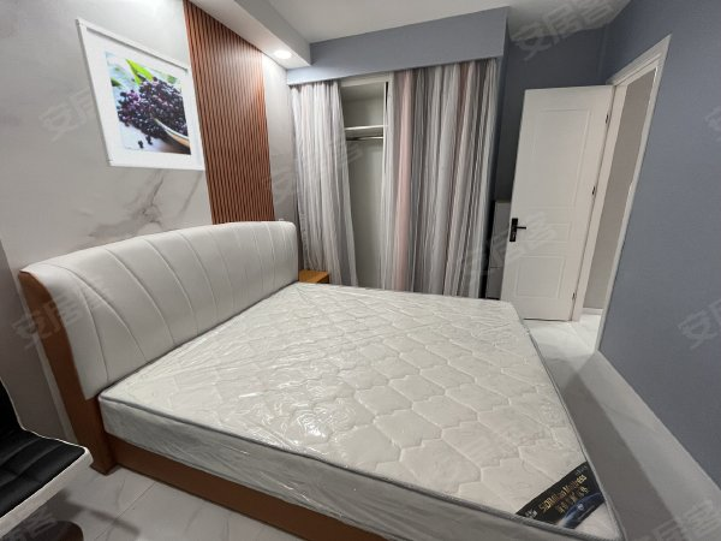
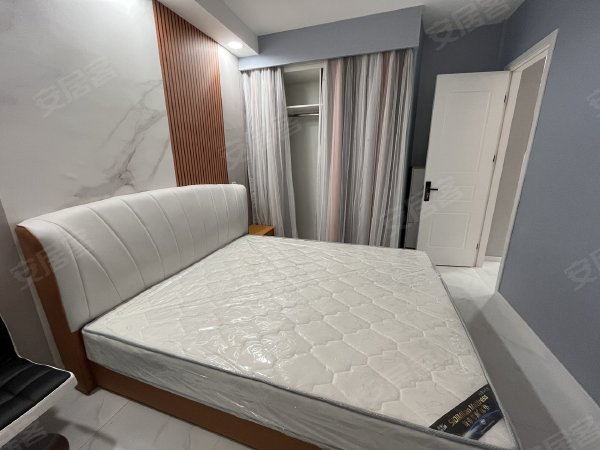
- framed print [73,17,207,172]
